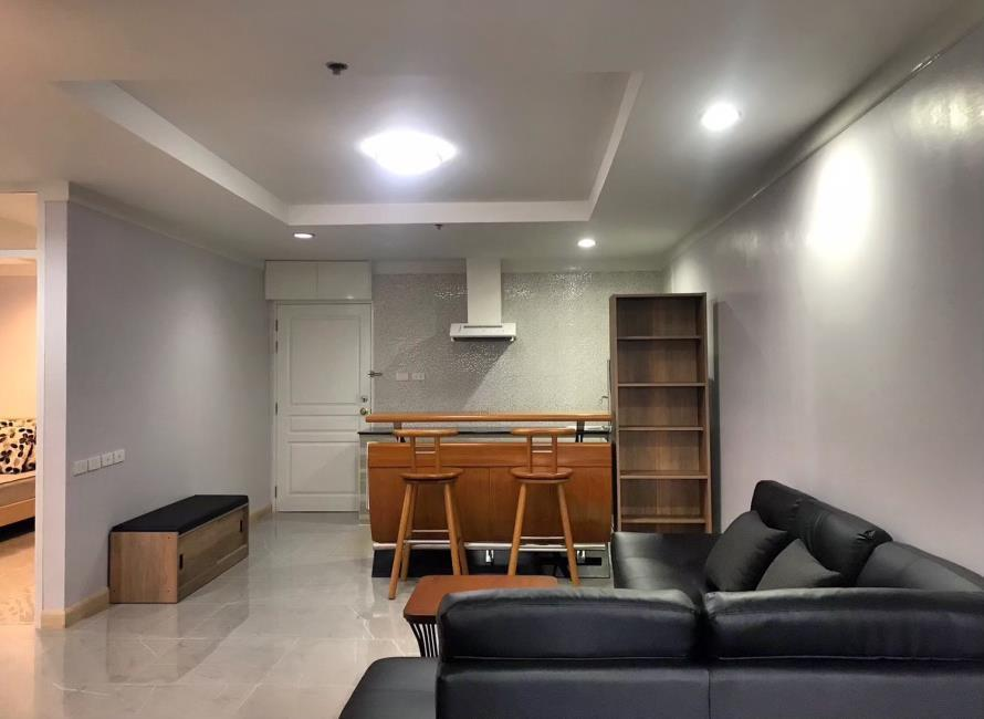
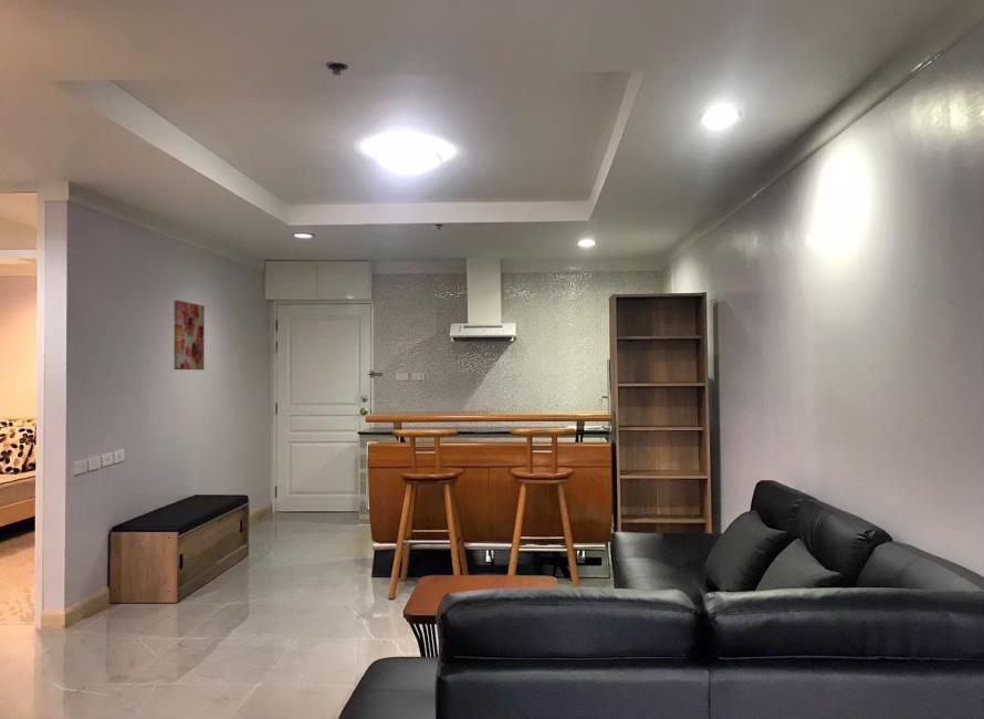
+ wall art [172,300,206,371]
